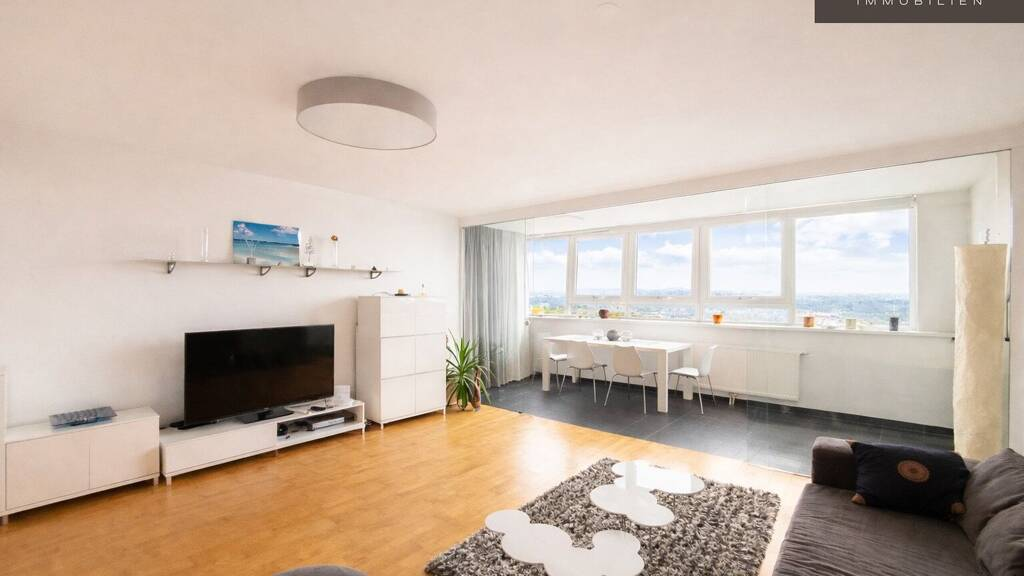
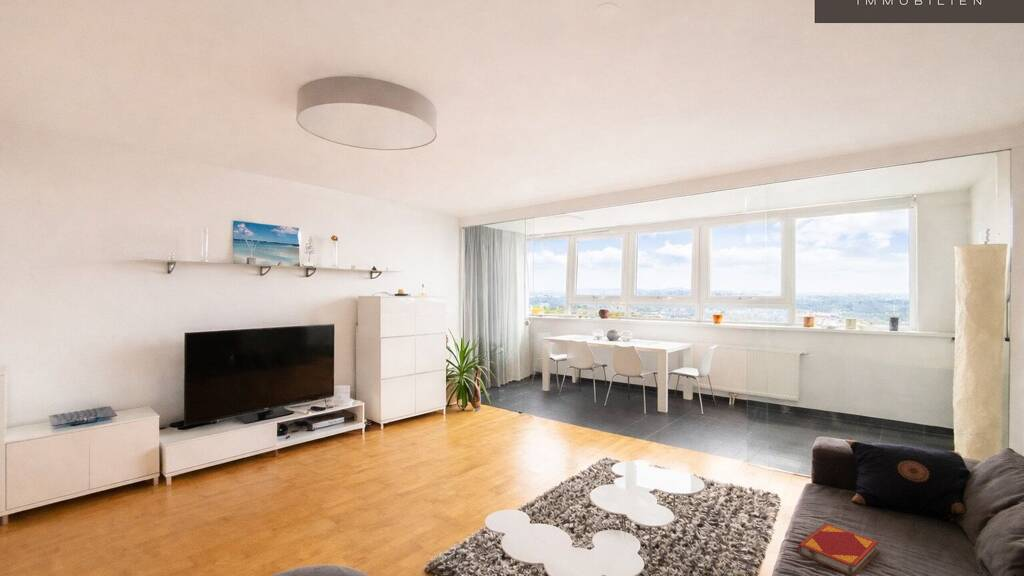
+ hardback book [797,523,880,576]
